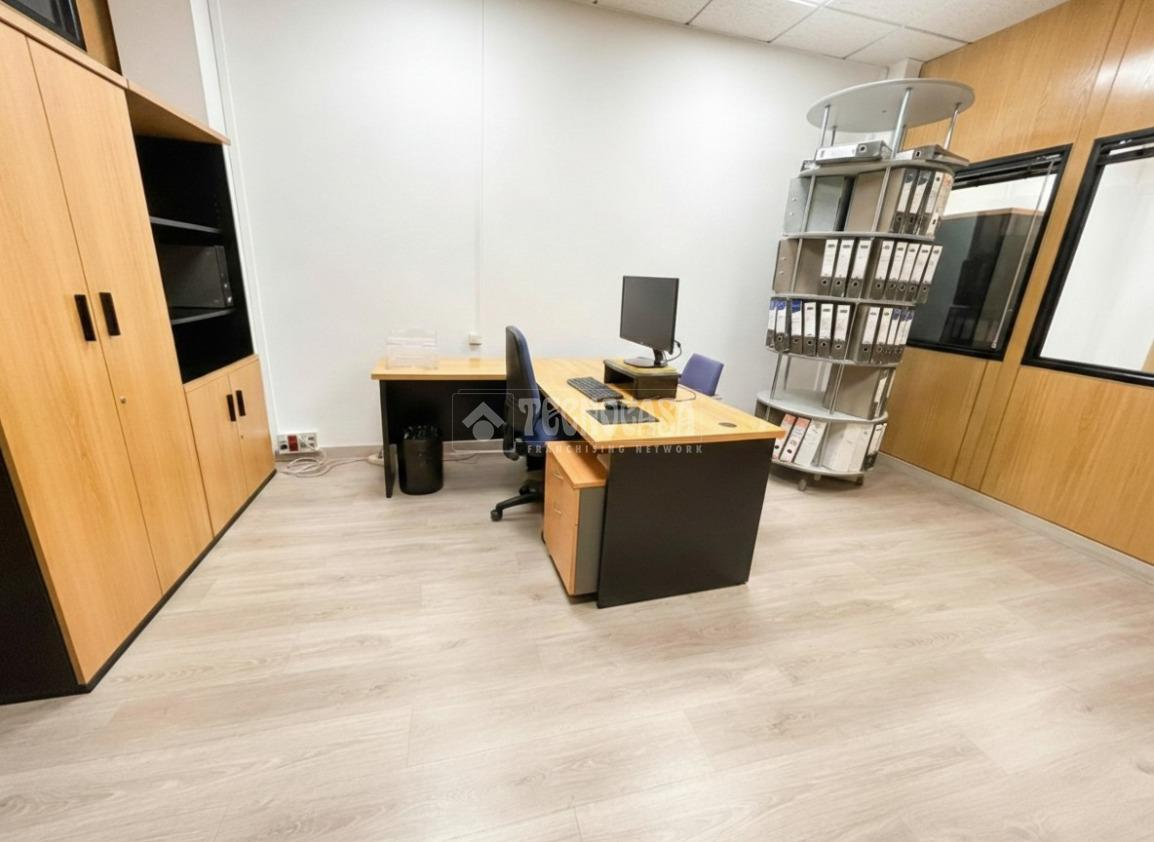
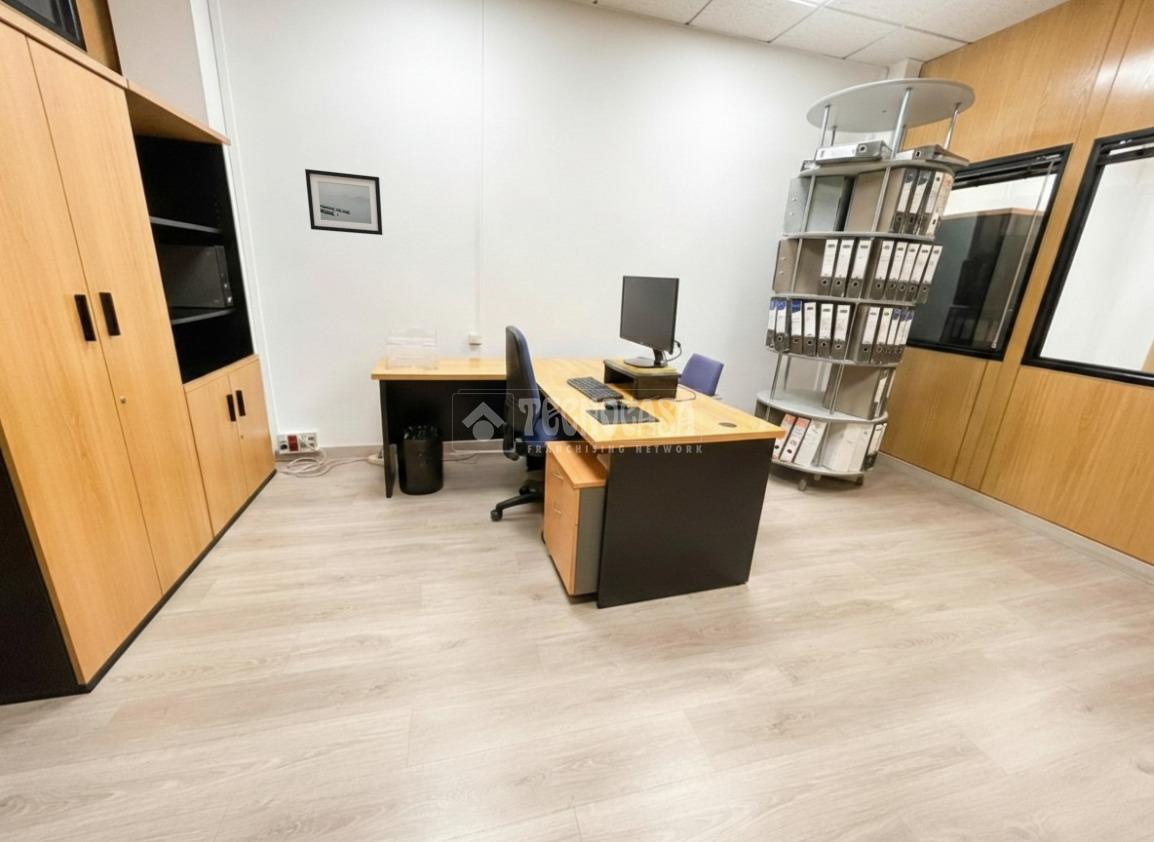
+ wall art [304,168,384,236]
